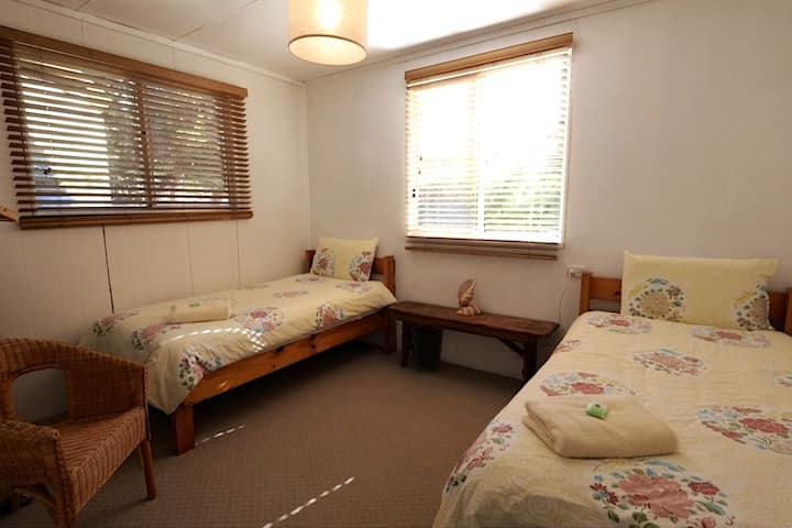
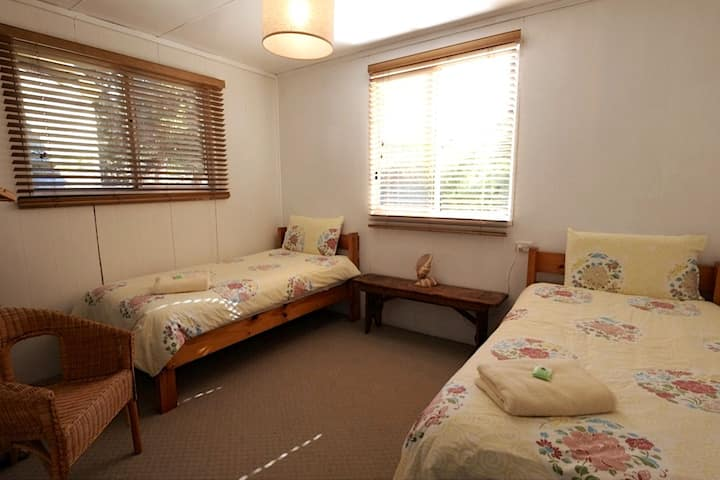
- wastebasket [410,326,444,372]
